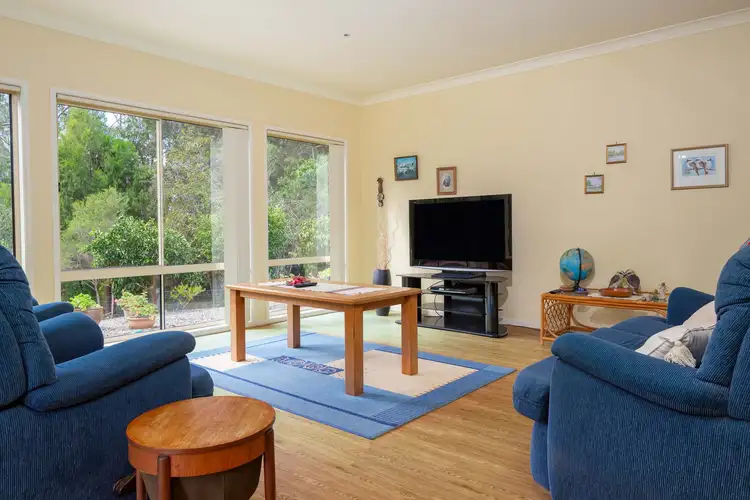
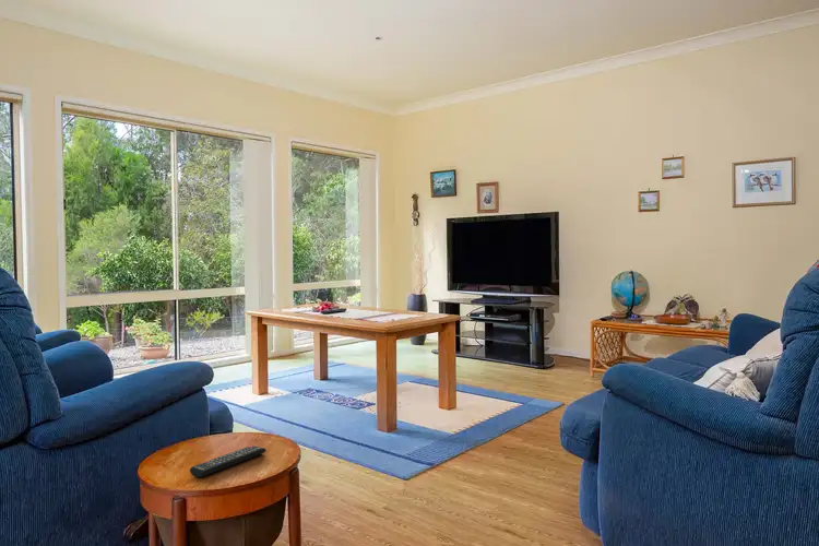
+ remote control [189,444,268,478]
